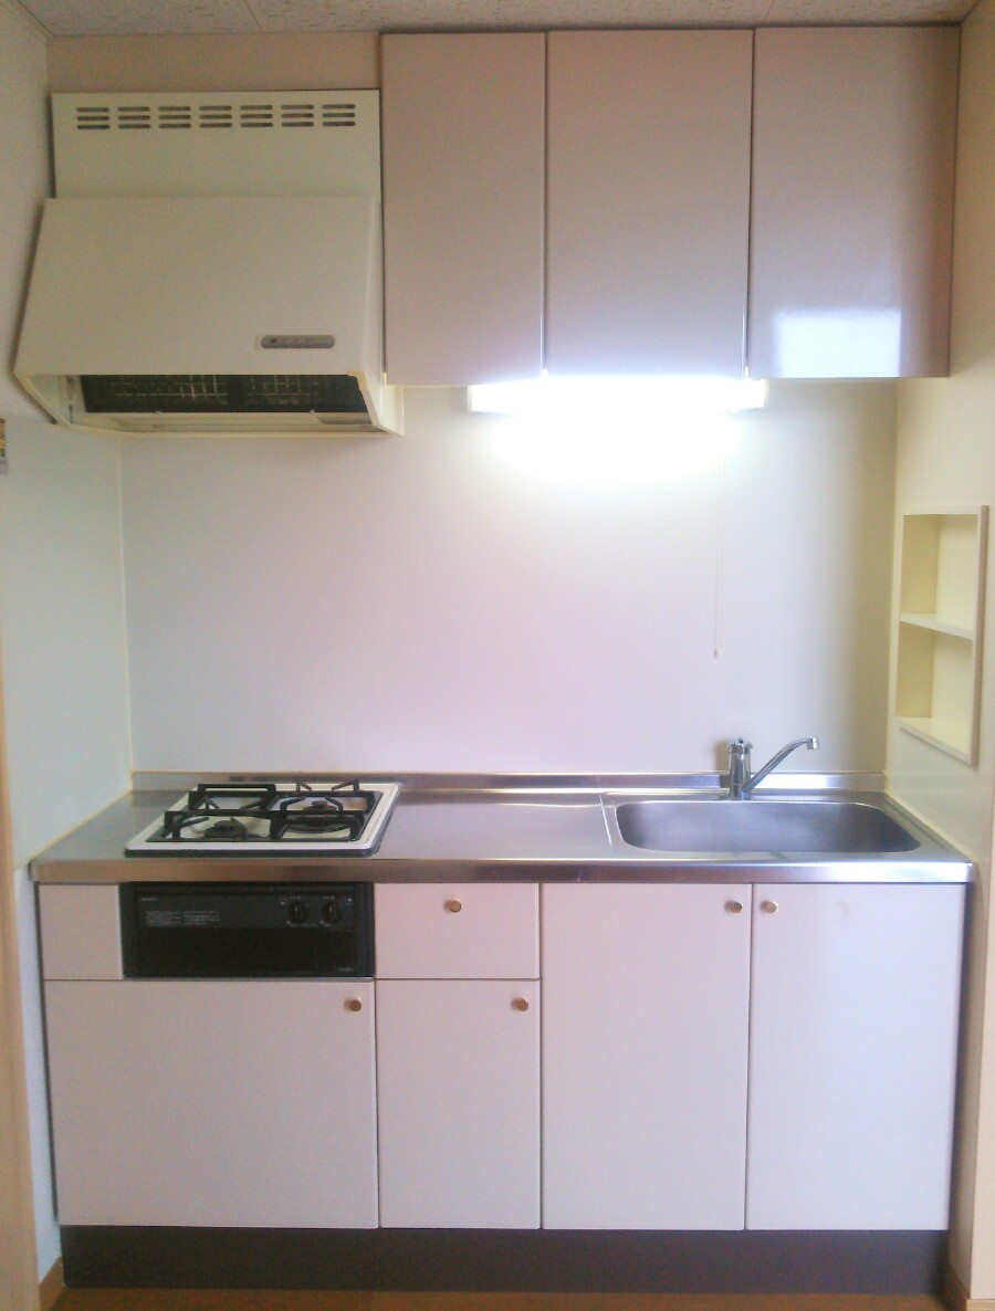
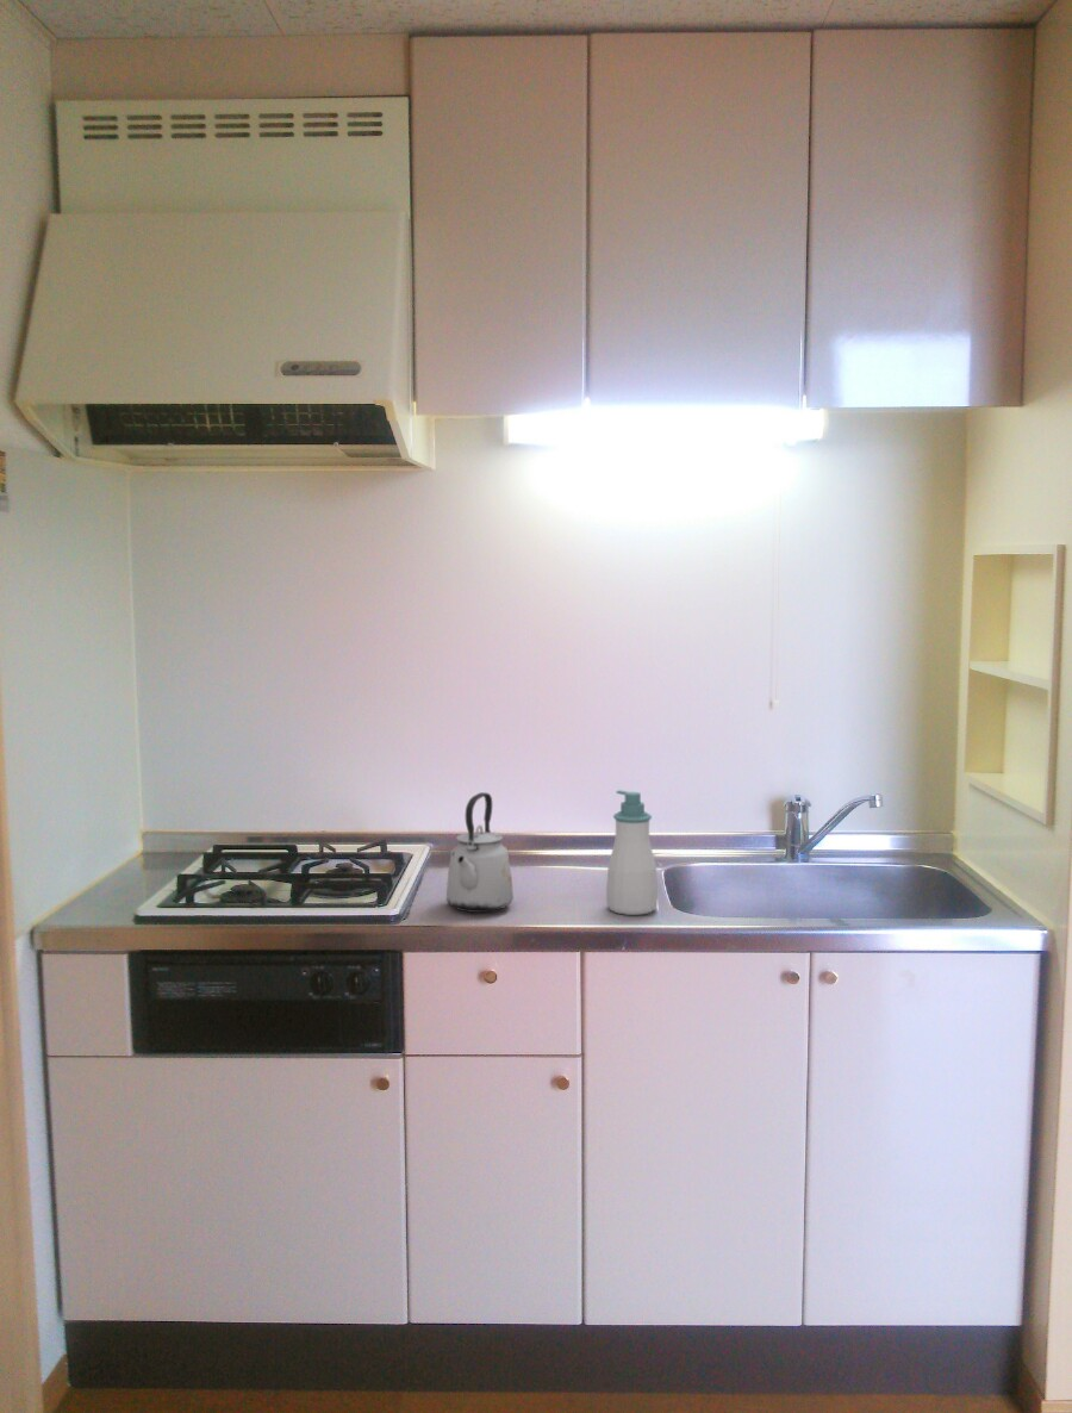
+ kettle [445,791,515,914]
+ soap bottle [605,789,659,916]
